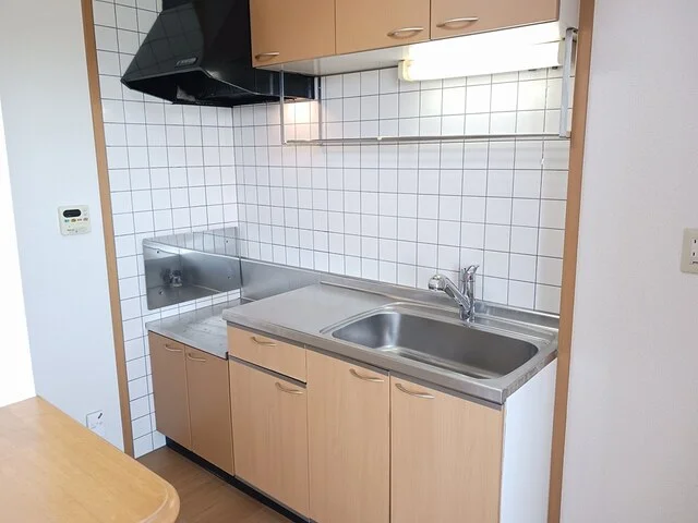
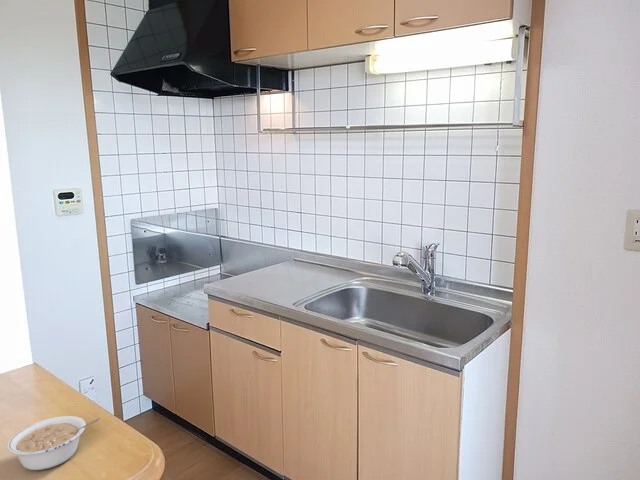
+ legume [6,415,101,471]
